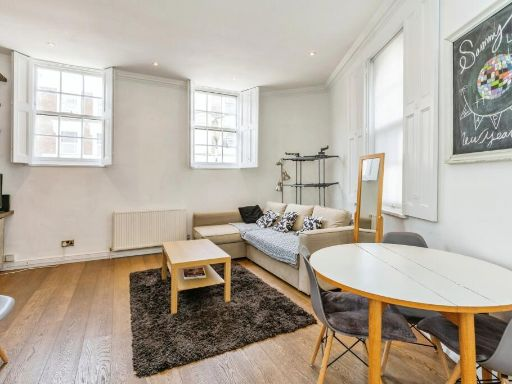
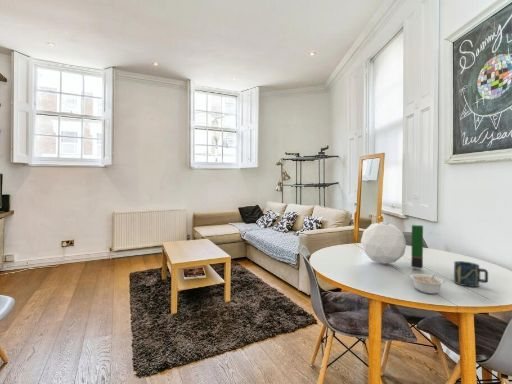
+ plant pot [360,221,424,270]
+ legume [409,272,445,295]
+ cup [453,260,489,288]
